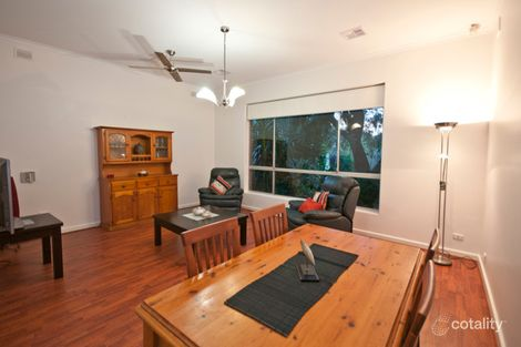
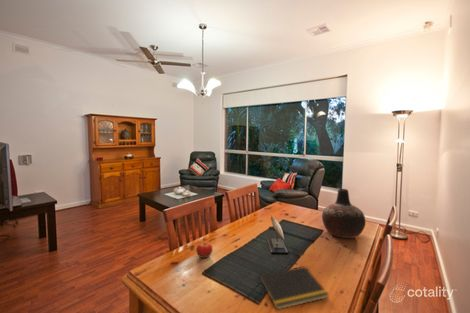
+ vase [321,188,367,239]
+ notepad [257,265,330,311]
+ fruit [195,240,213,259]
